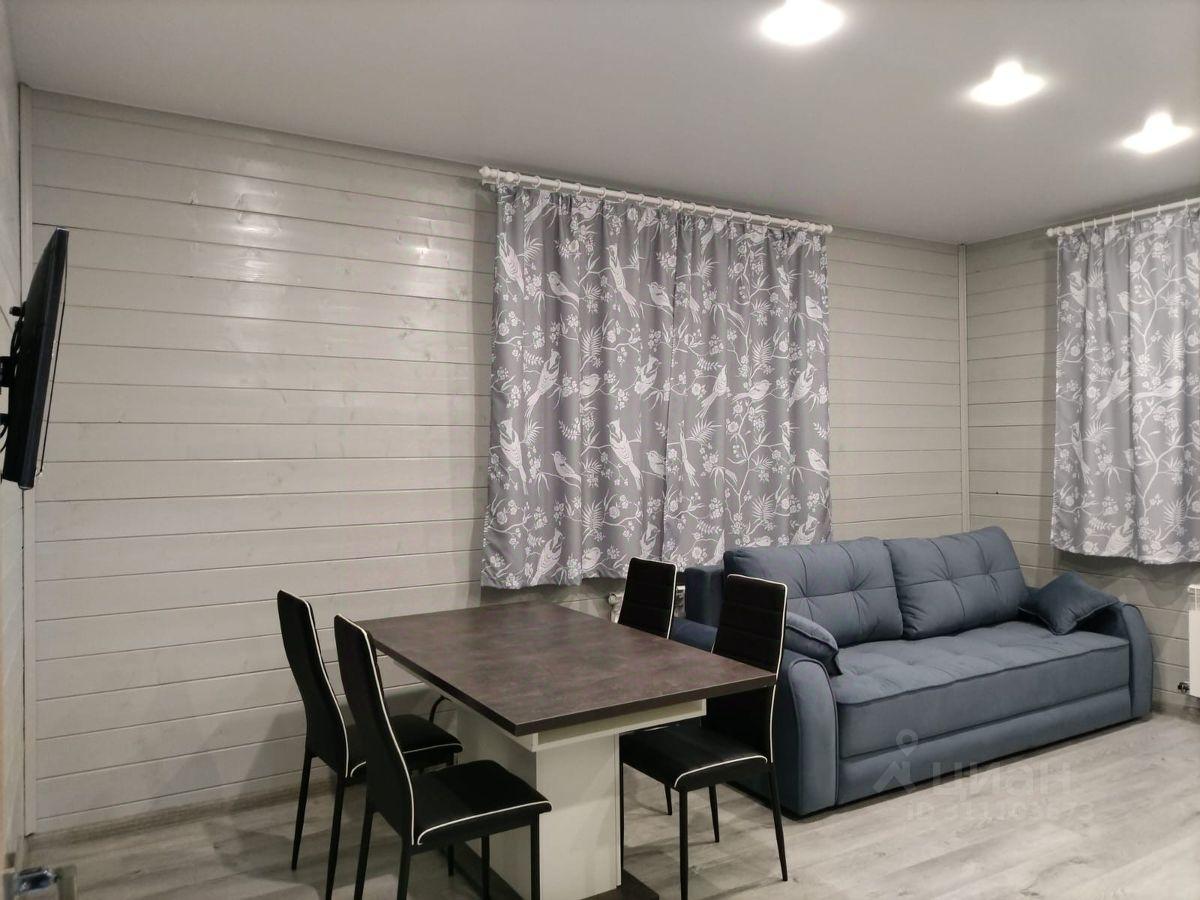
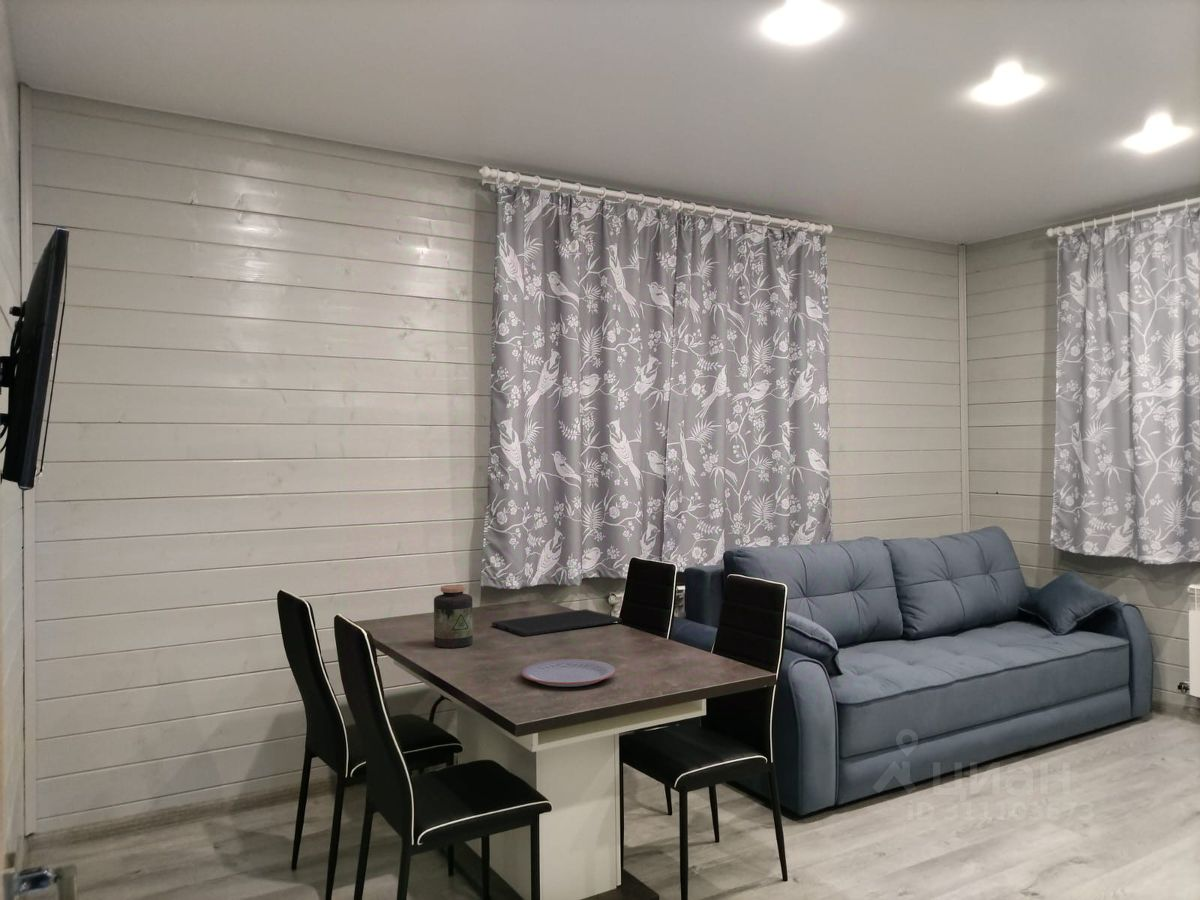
+ jar [433,584,474,649]
+ plate [520,658,617,688]
+ cutting board [491,608,623,637]
